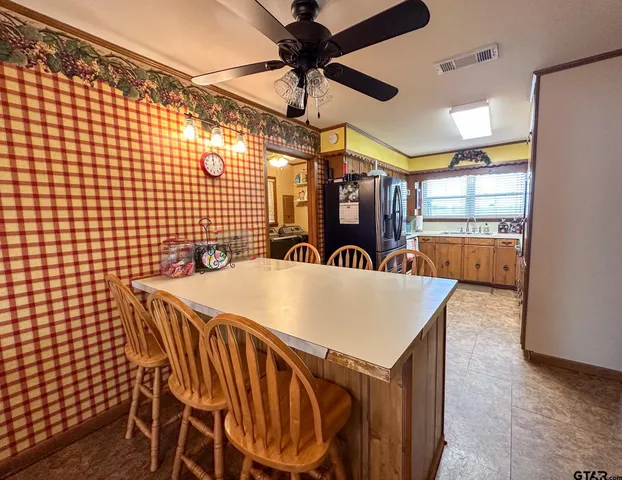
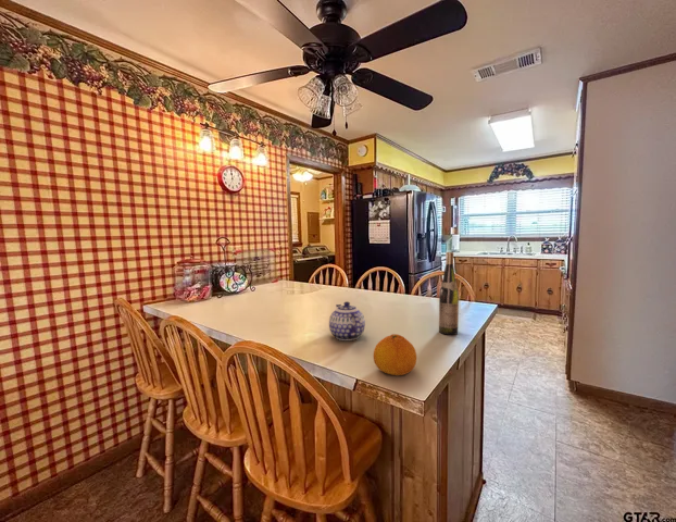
+ wine bottle [438,251,460,336]
+ teapot [328,300,366,341]
+ fruit [373,333,417,376]
